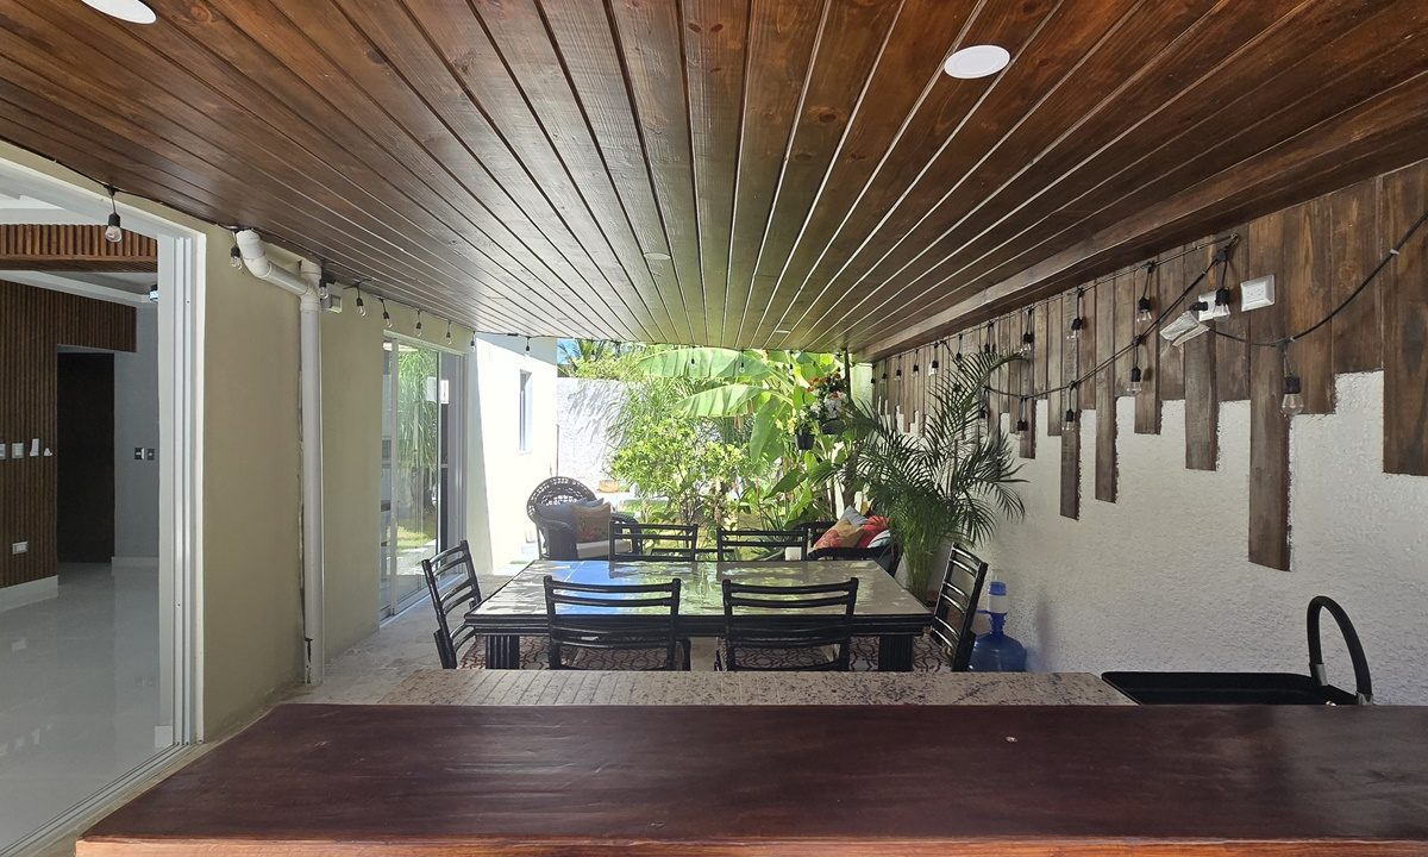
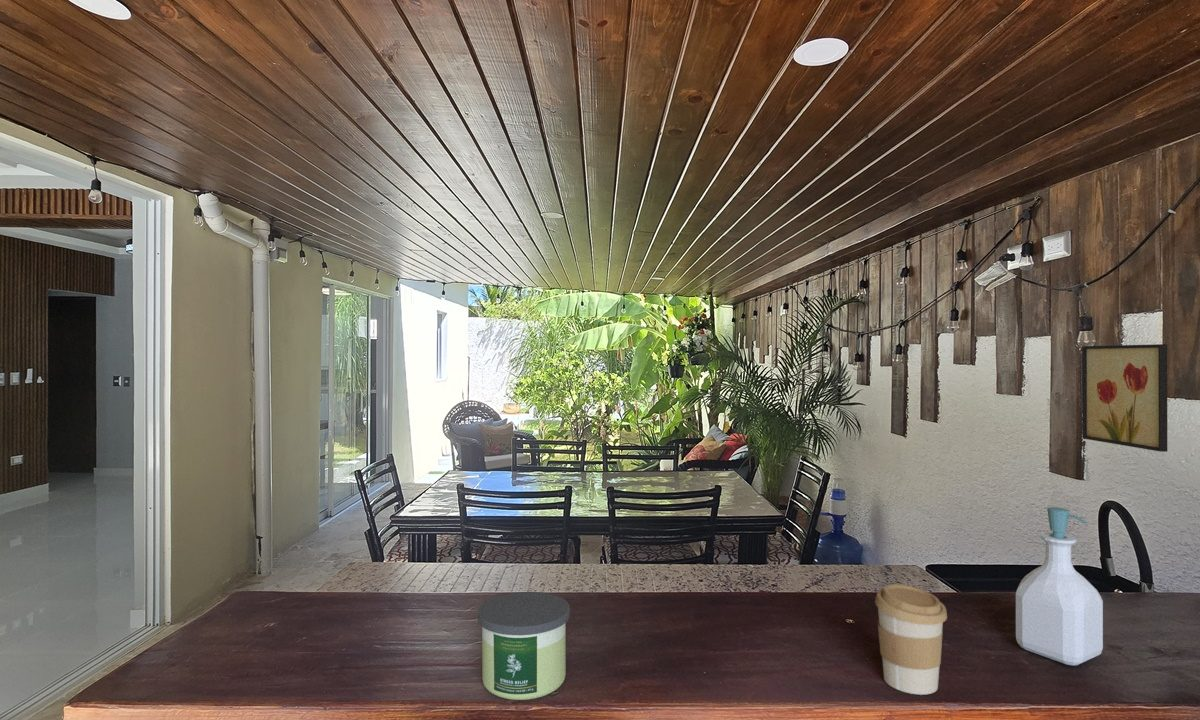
+ candle [477,591,571,701]
+ soap bottle [1015,506,1104,666]
+ wall art [1081,343,1168,453]
+ coffee cup [874,583,948,696]
